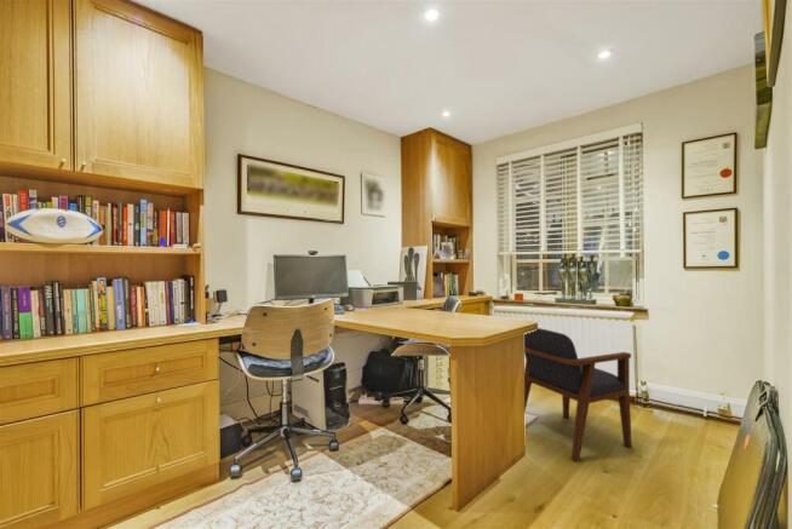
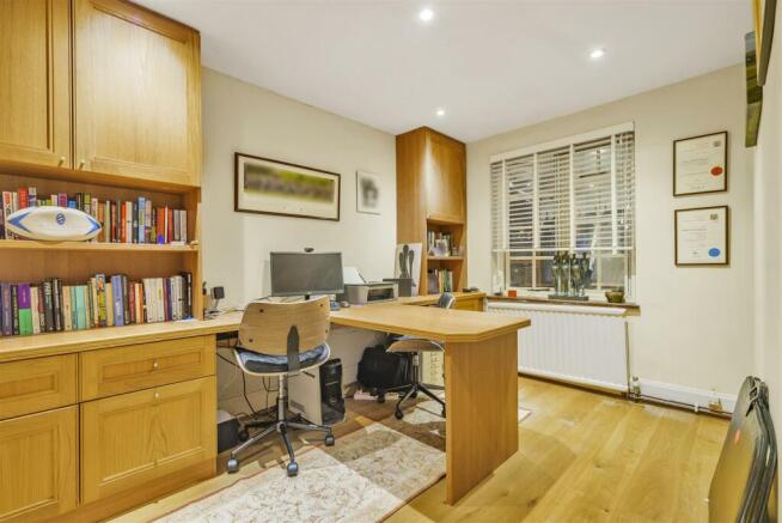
- armchair [523,327,633,464]
